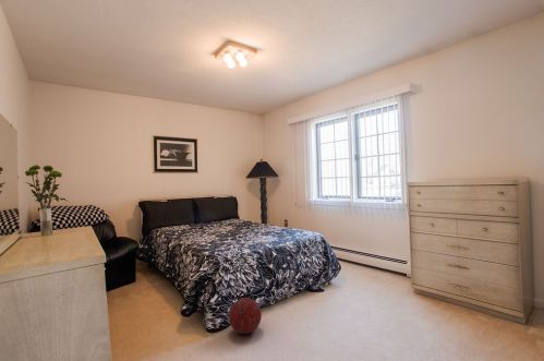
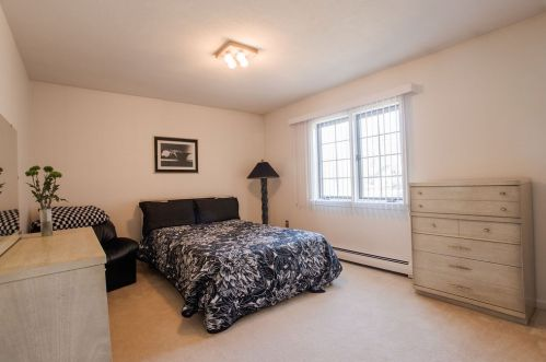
- ball [228,297,263,335]
